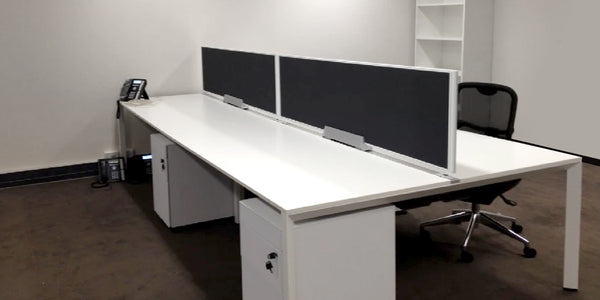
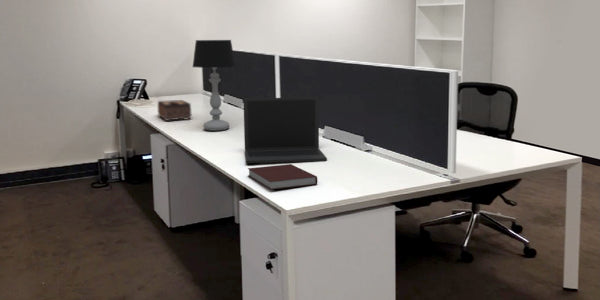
+ notebook [247,163,318,191]
+ table lamp [191,39,237,132]
+ tissue box [156,99,192,122]
+ laptop [243,96,328,164]
